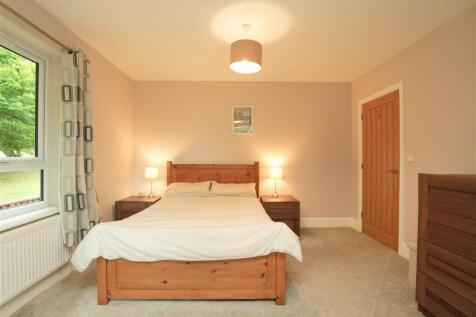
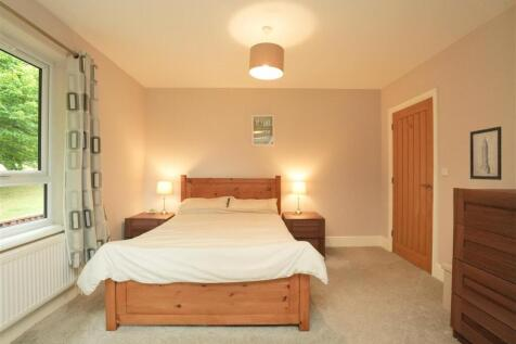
+ wall art [469,126,503,181]
